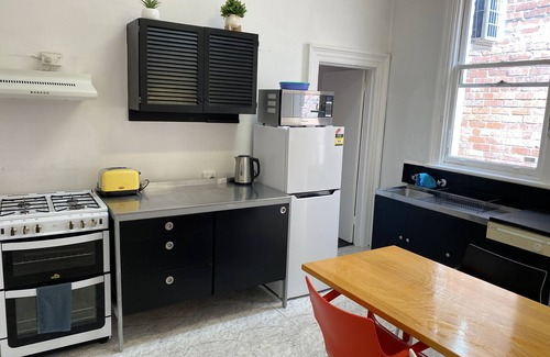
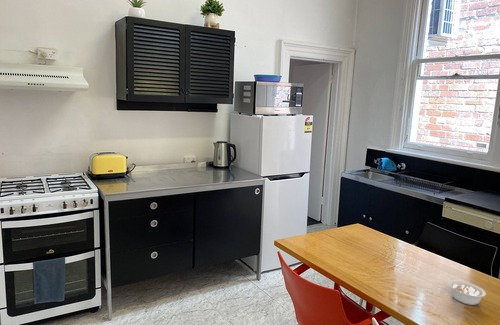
+ legume [447,280,487,306]
